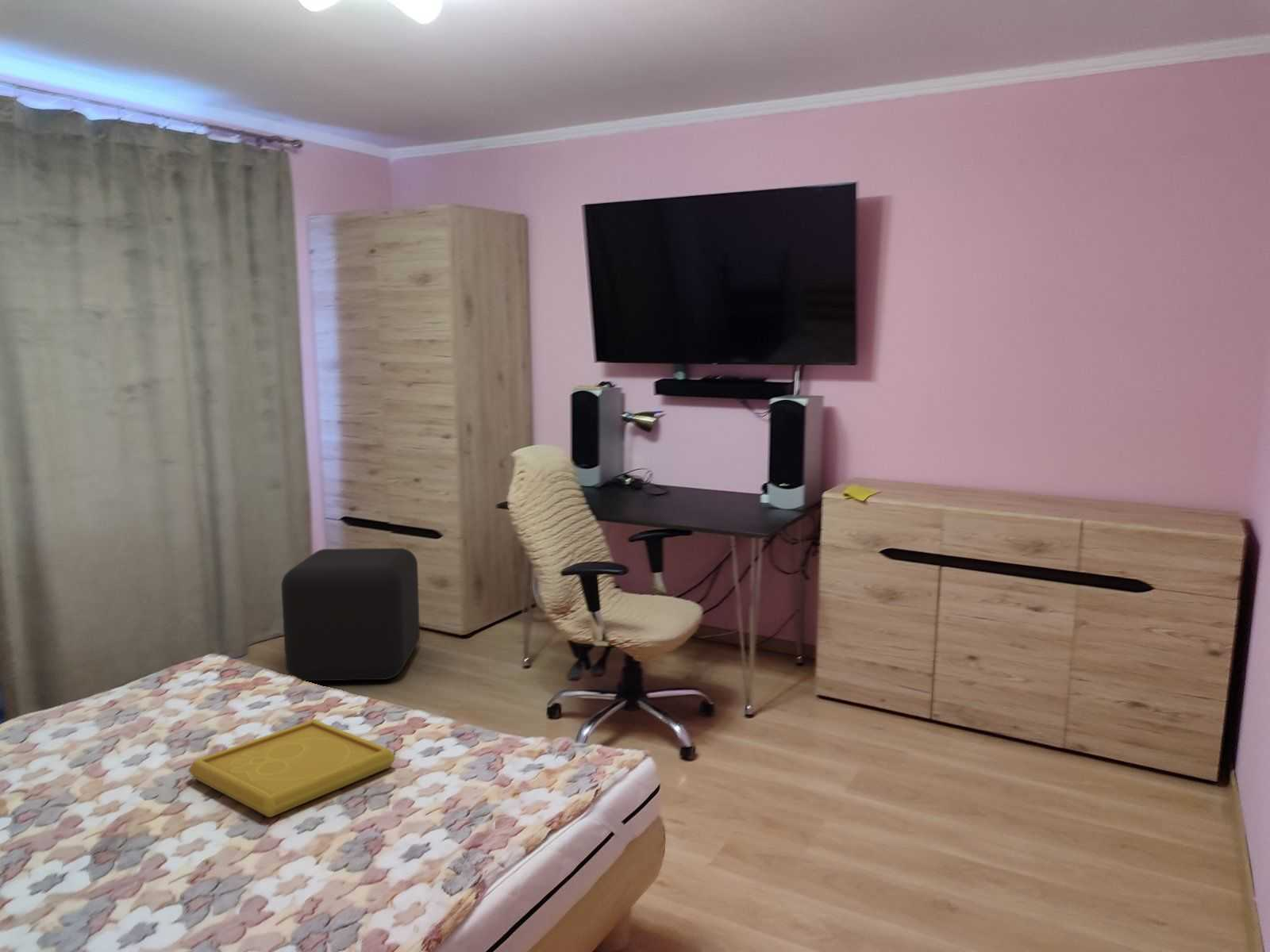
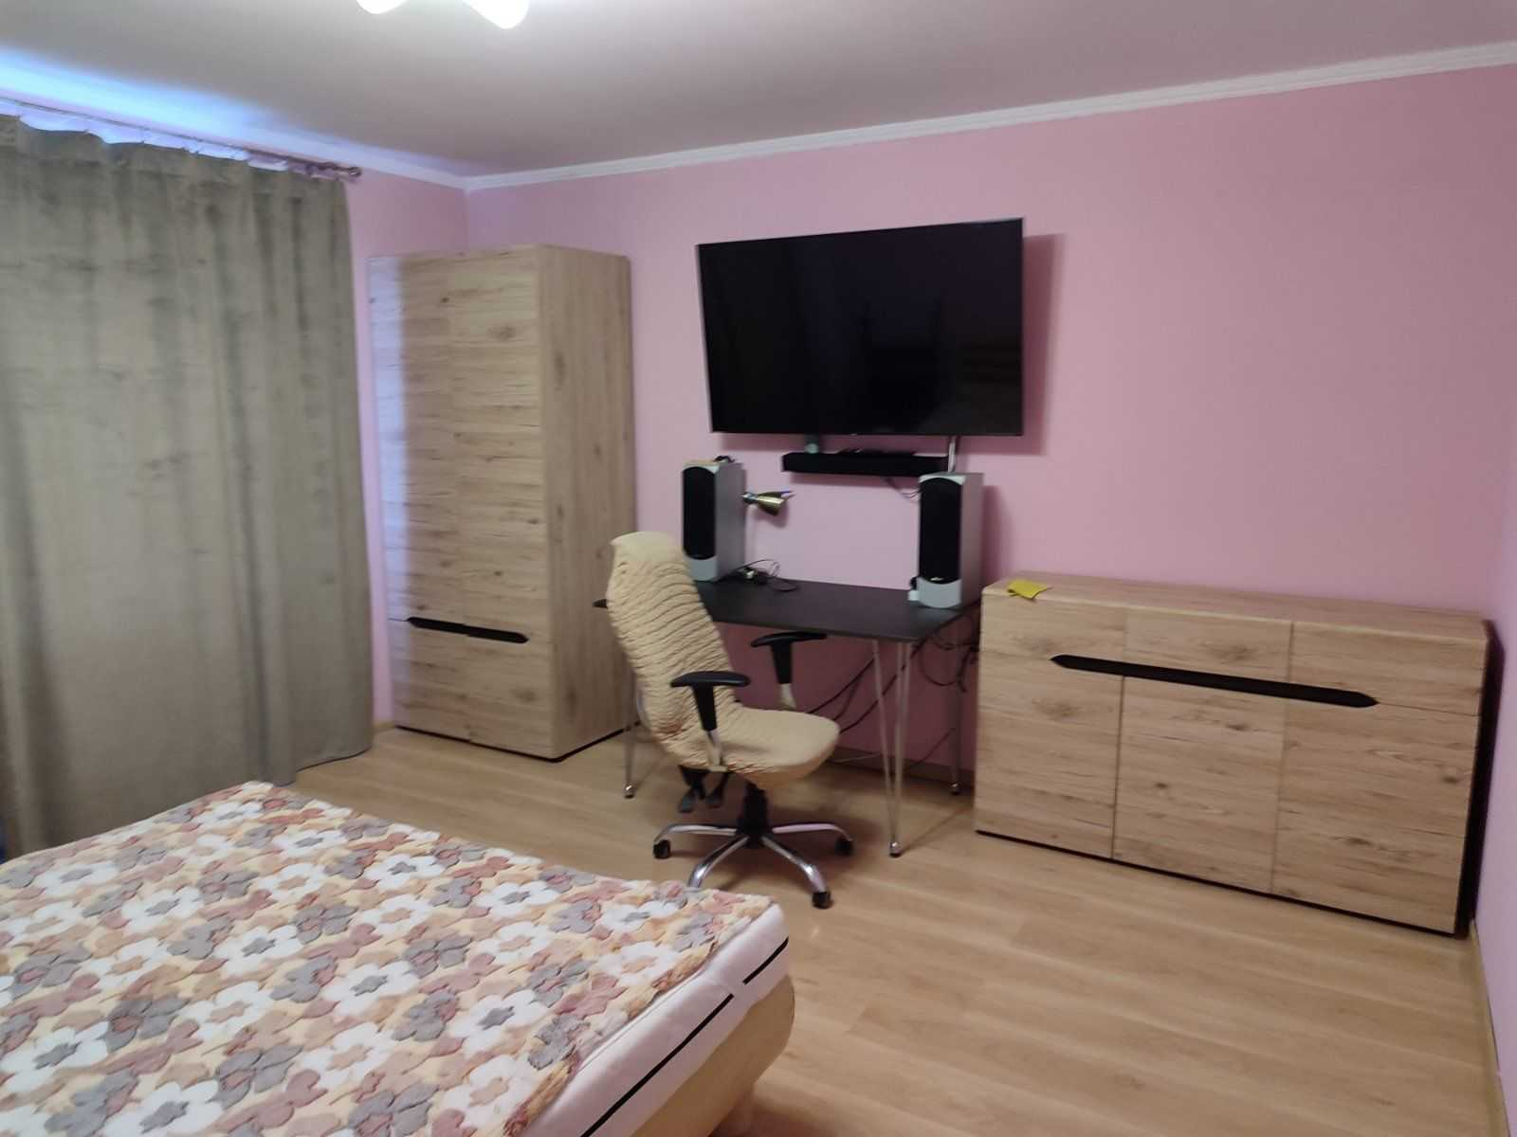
- cube [280,547,421,681]
- serving tray [188,719,396,818]
